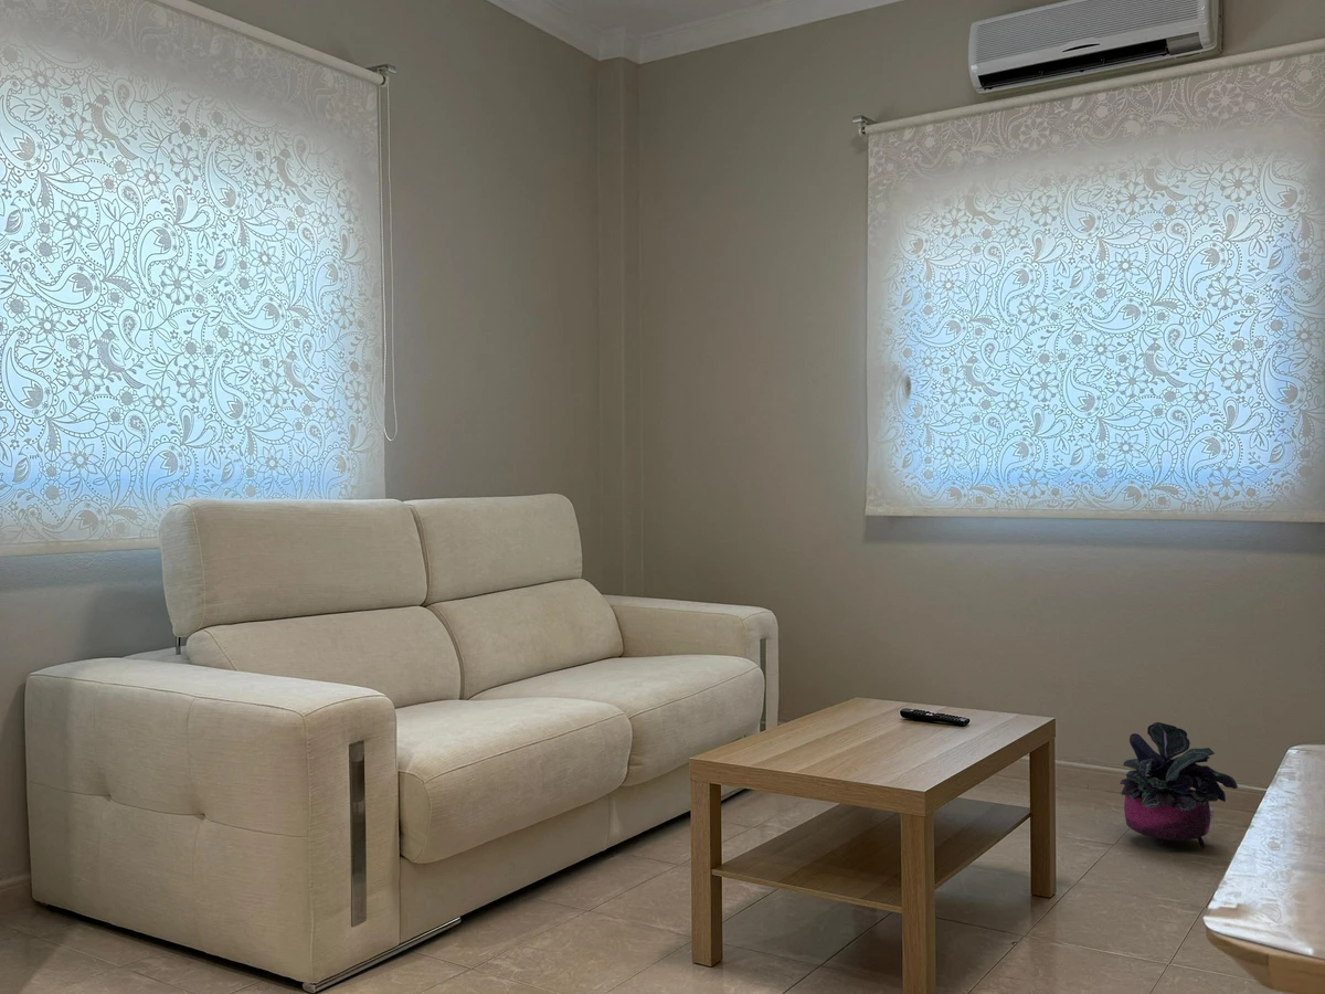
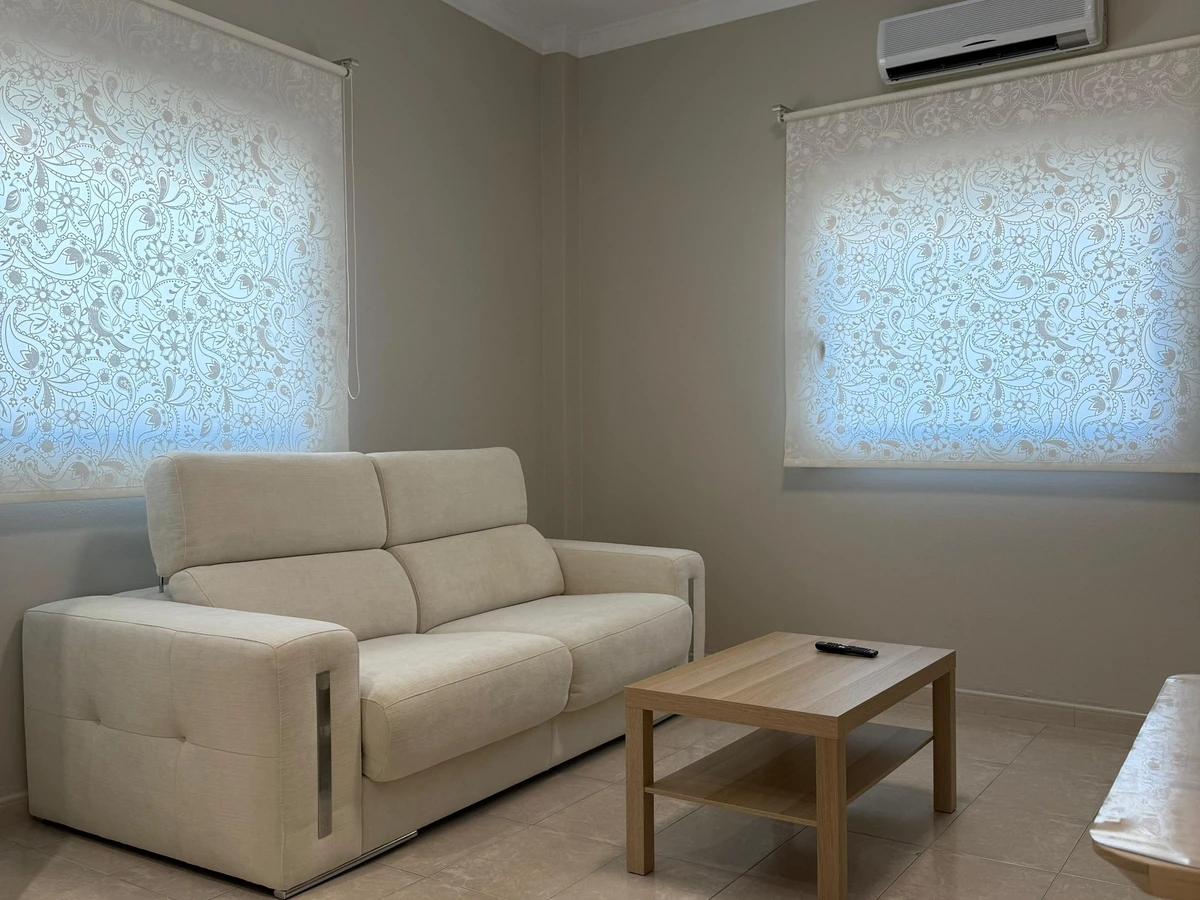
- potted plant [1120,721,1239,849]
